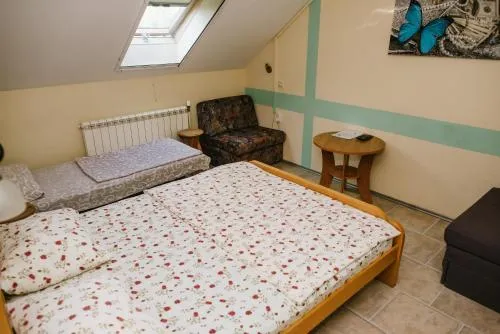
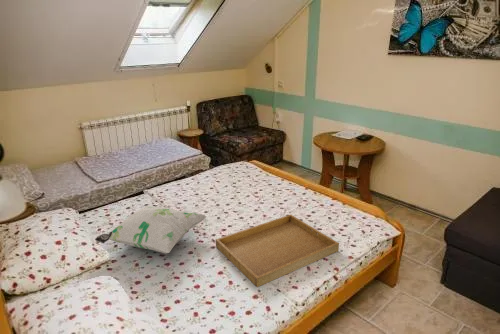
+ tray [215,214,340,288]
+ decorative pillow [94,205,208,254]
